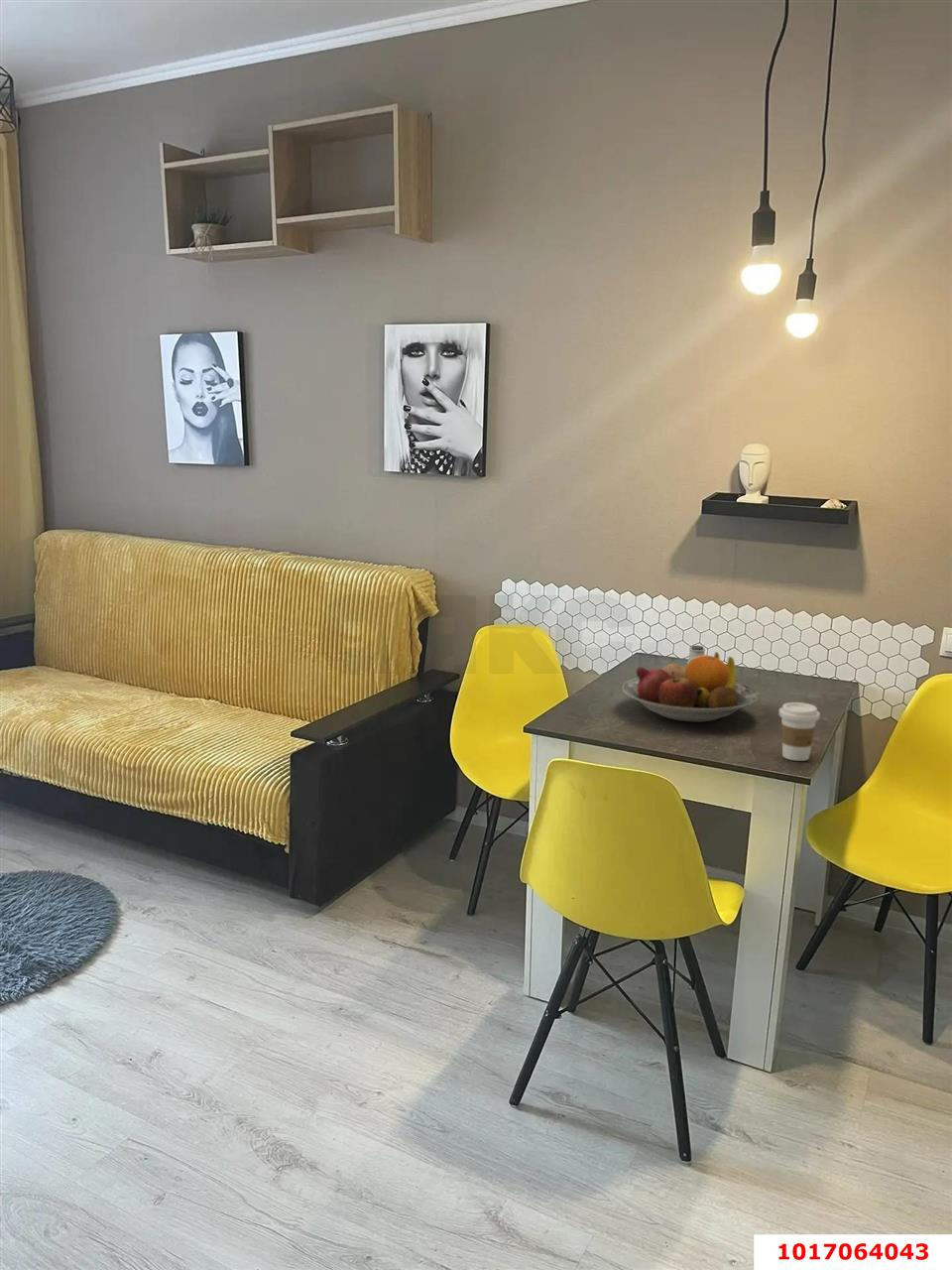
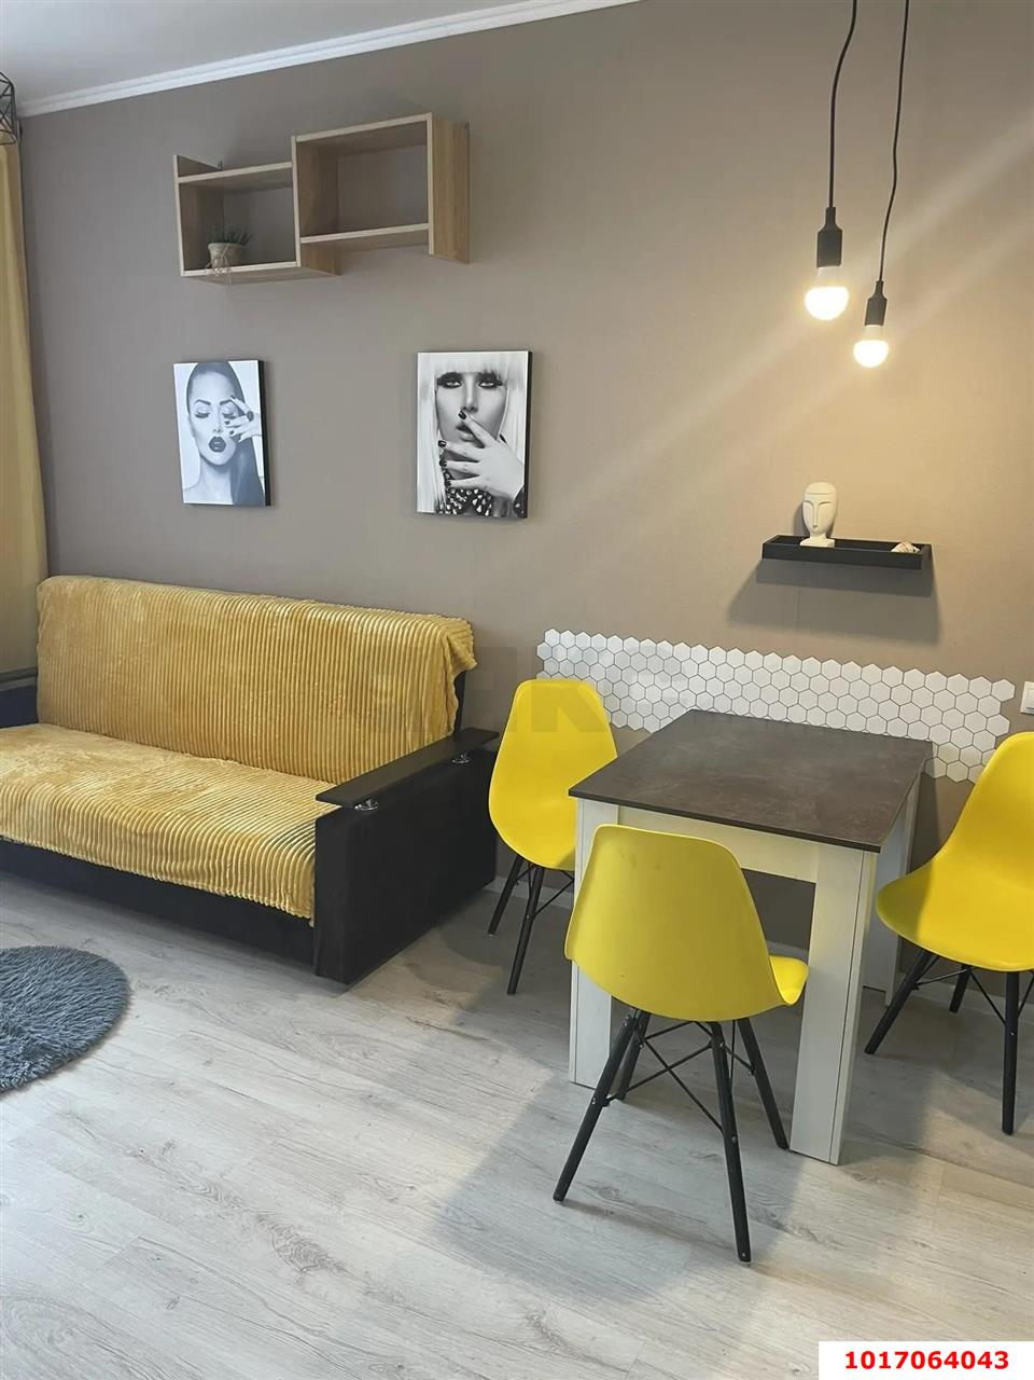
- fruit bowl [622,651,761,723]
- saltshaker [685,645,706,667]
- coffee cup [777,701,821,762]
